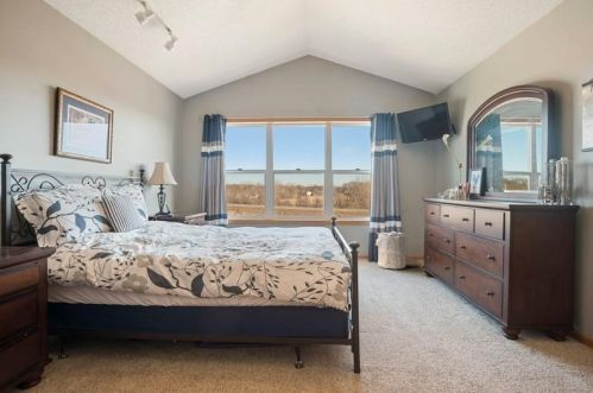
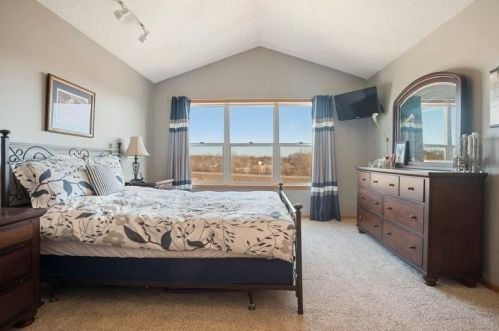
- laundry hamper [374,230,406,270]
